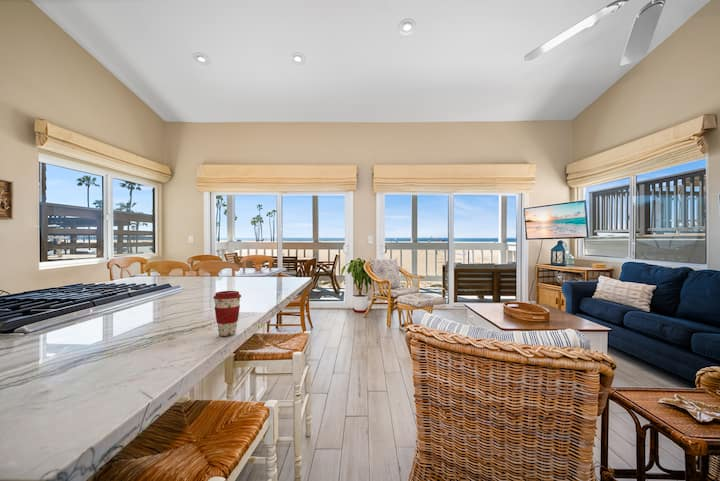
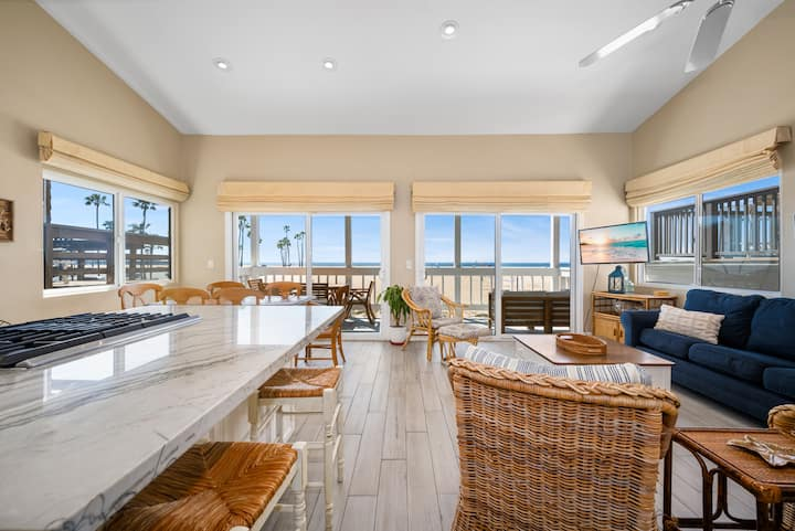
- coffee cup [212,290,242,337]
